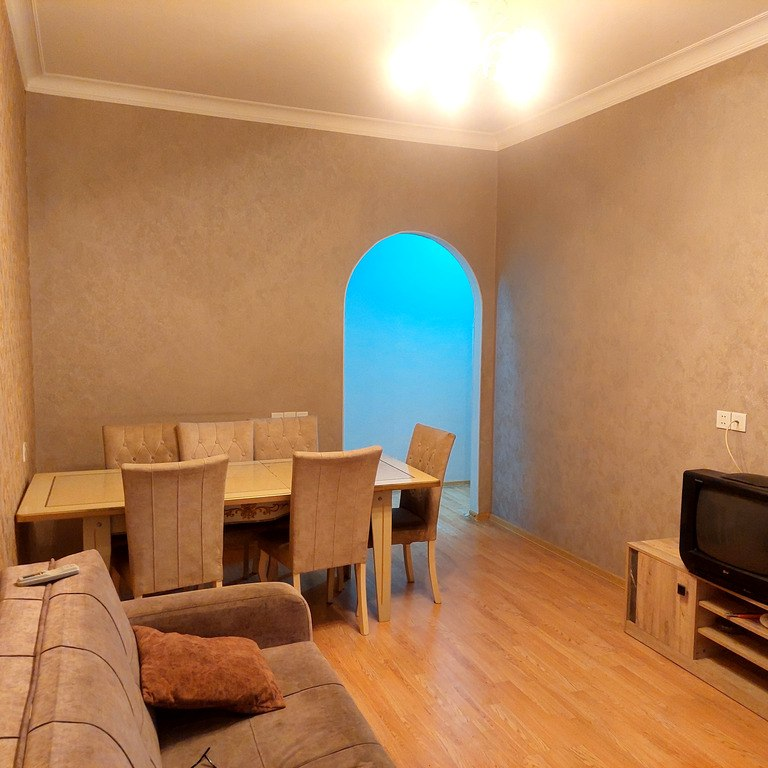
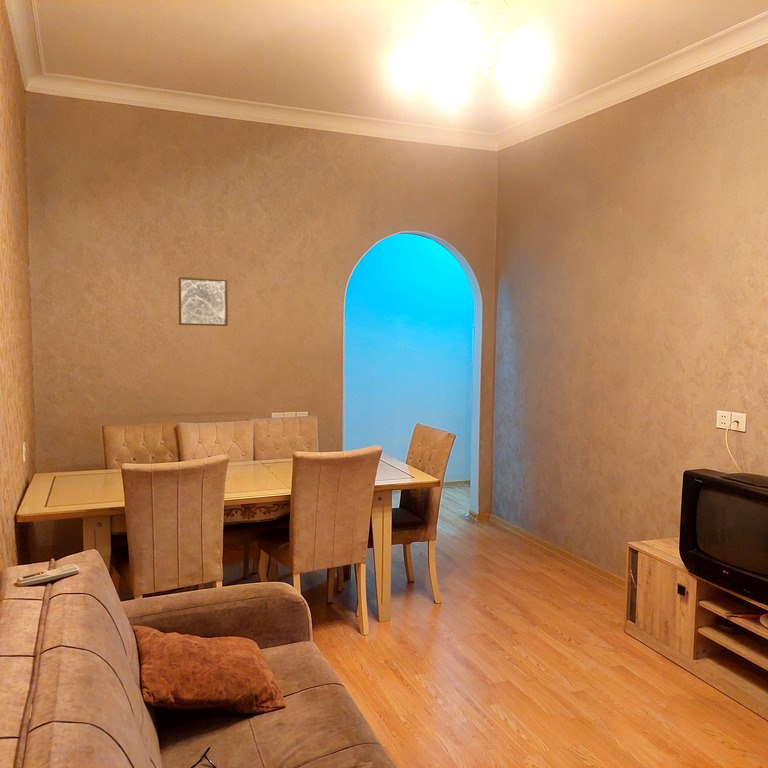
+ wall art [178,276,229,327]
